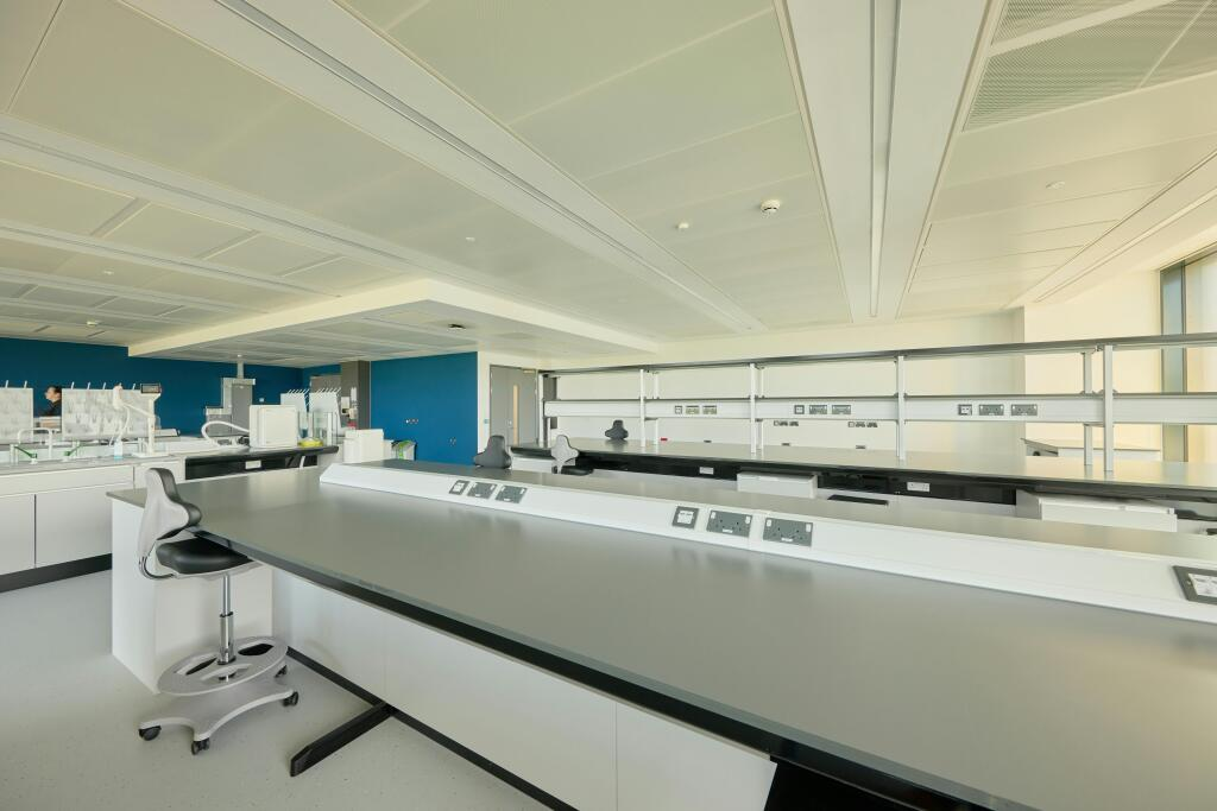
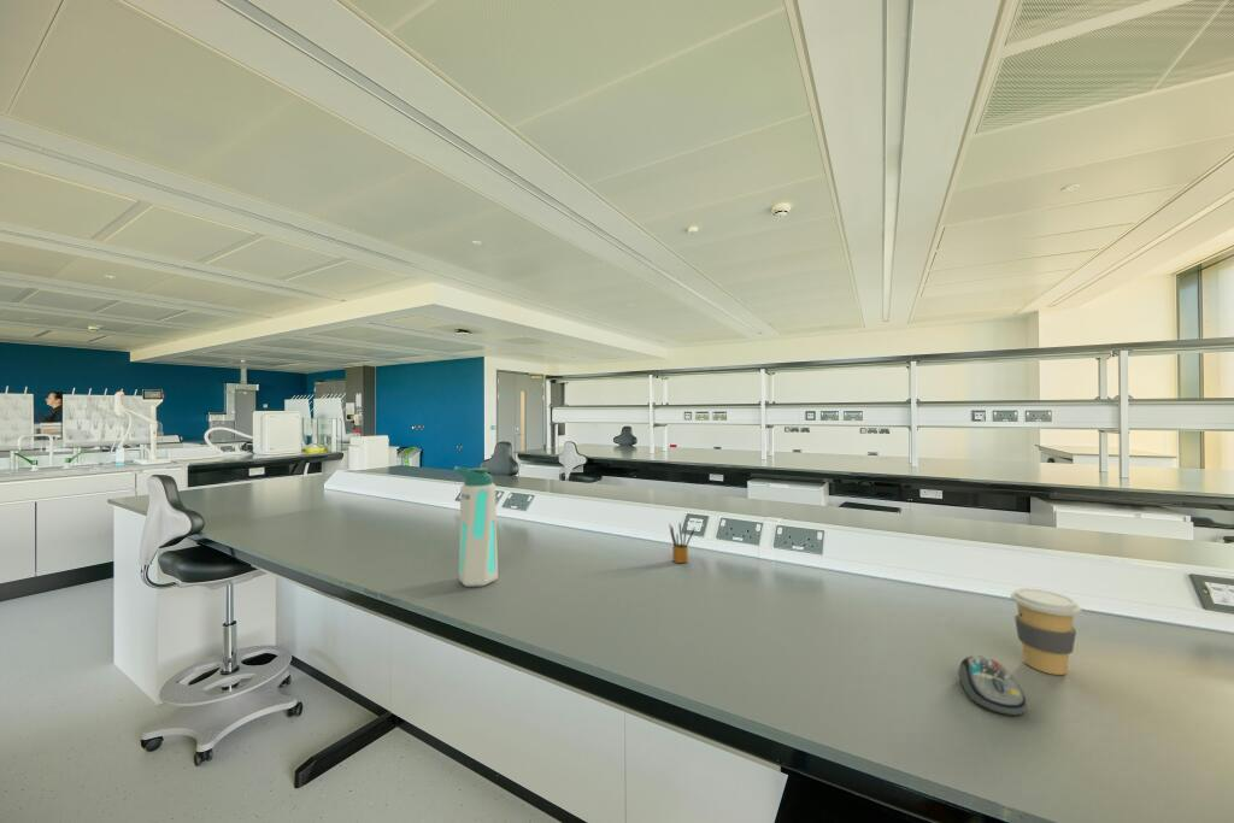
+ water bottle [453,465,499,588]
+ coffee cup [1010,587,1082,676]
+ computer mouse [958,654,1028,717]
+ pencil box [668,522,697,564]
